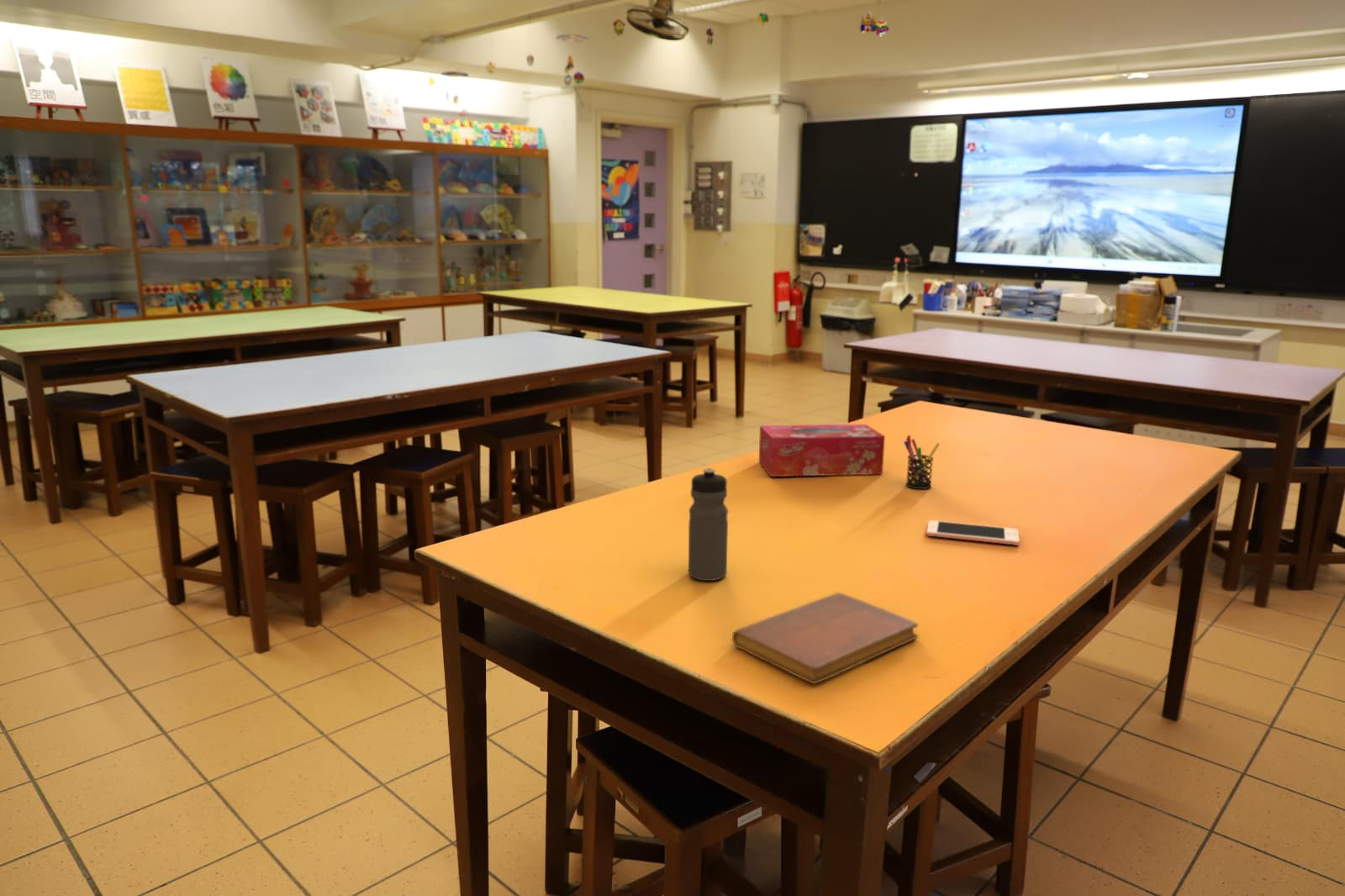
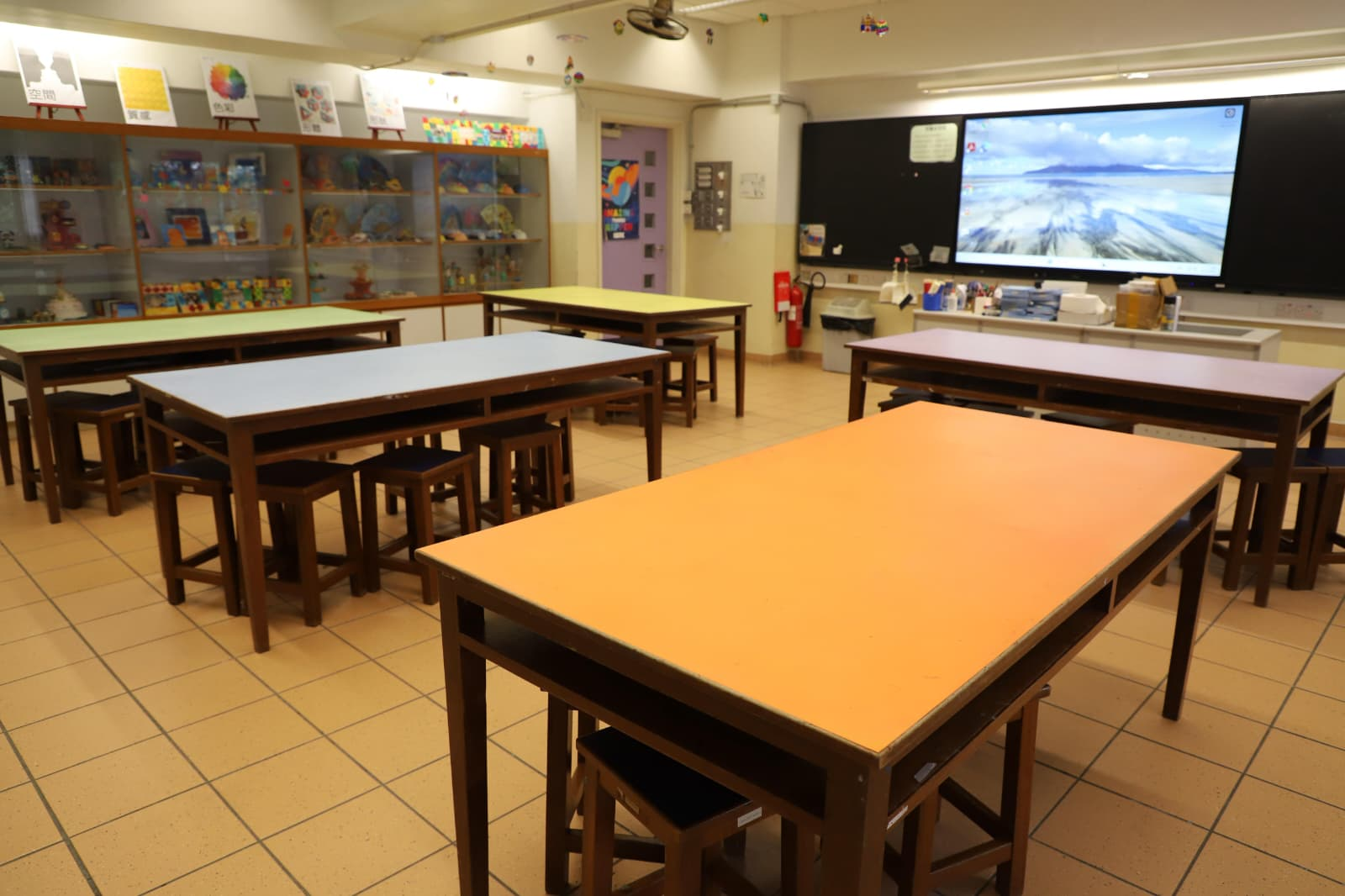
- water bottle [688,467,729,582]
- cell phone [926,519,1021,546]
- pen holder [903,435,941,490]
- tissue box [758,424,886,477]
- notebook [731,592,919,684]
